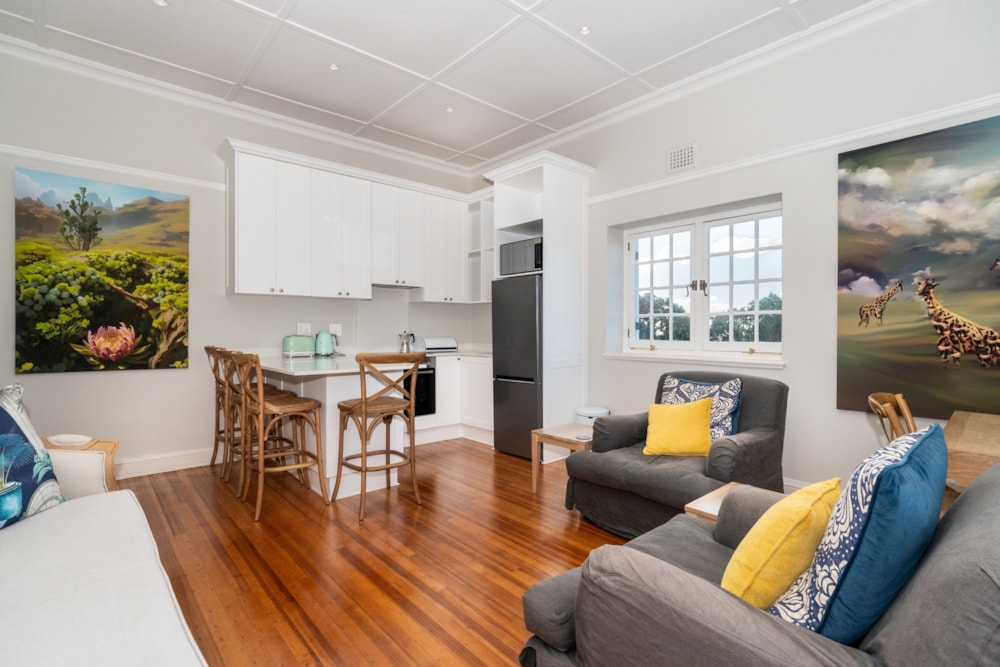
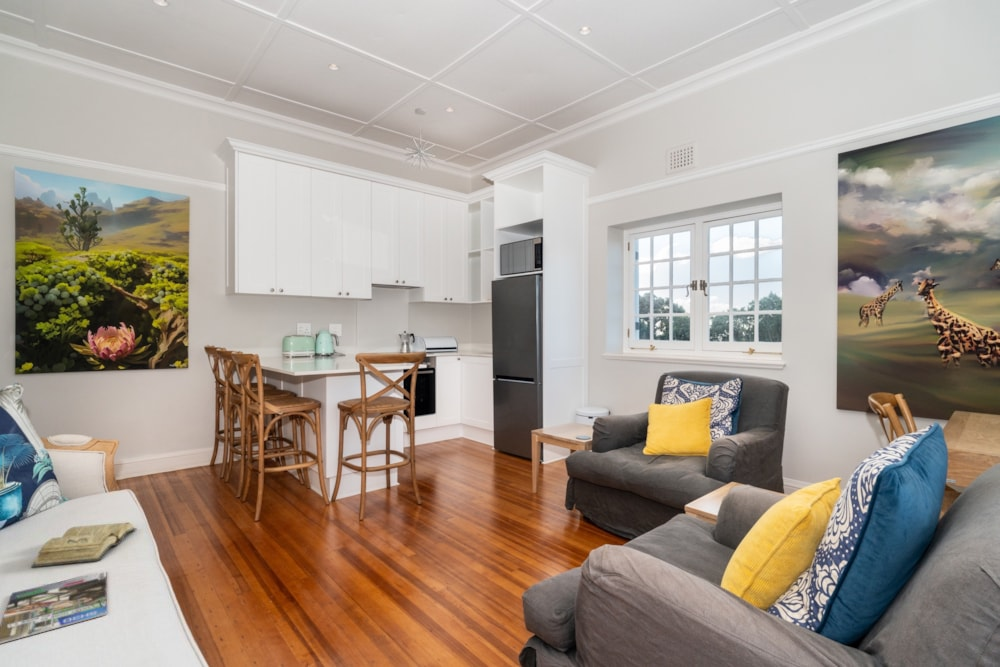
+ diary [30,521,138,569]
+ pendant light [404,107,437,171]
+ magazine [0,570,107,644]
